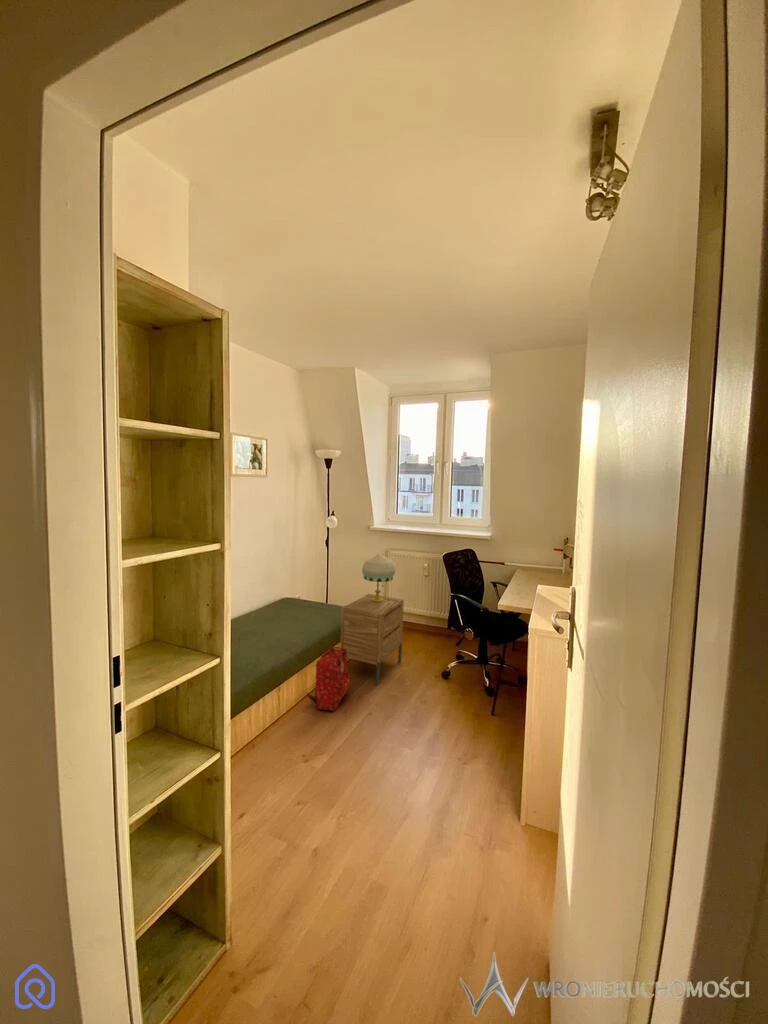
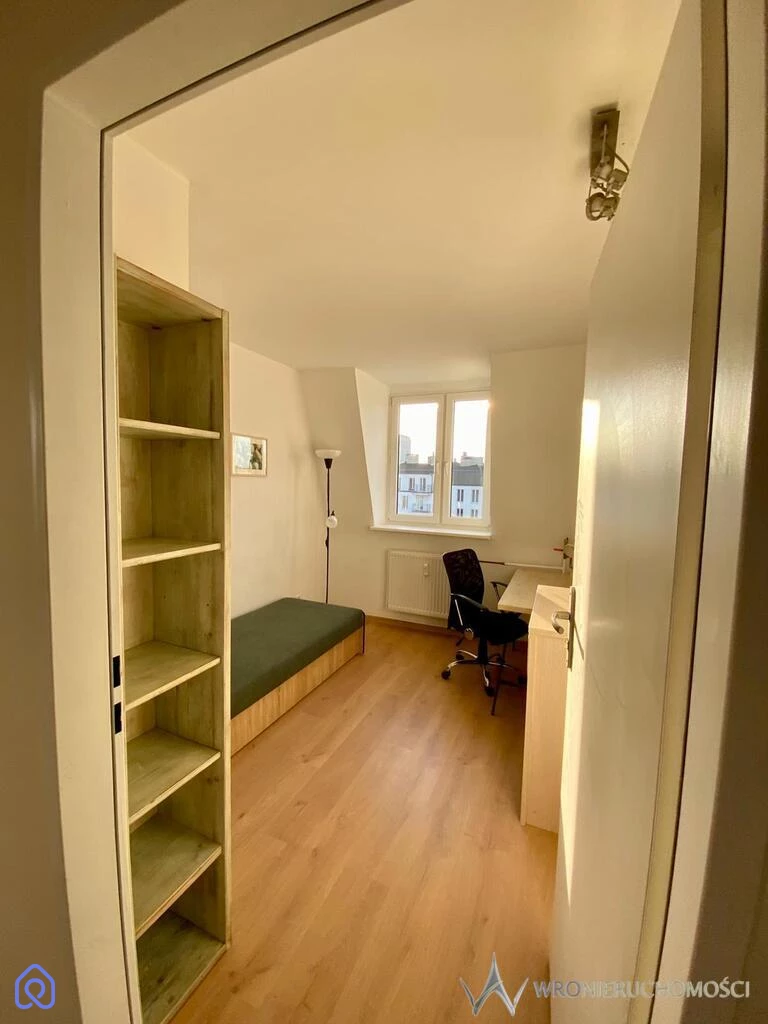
- nightstand [340,593,405,686]
- backpack [305,646,351,712]
- table lamp [361,553,397,602]
